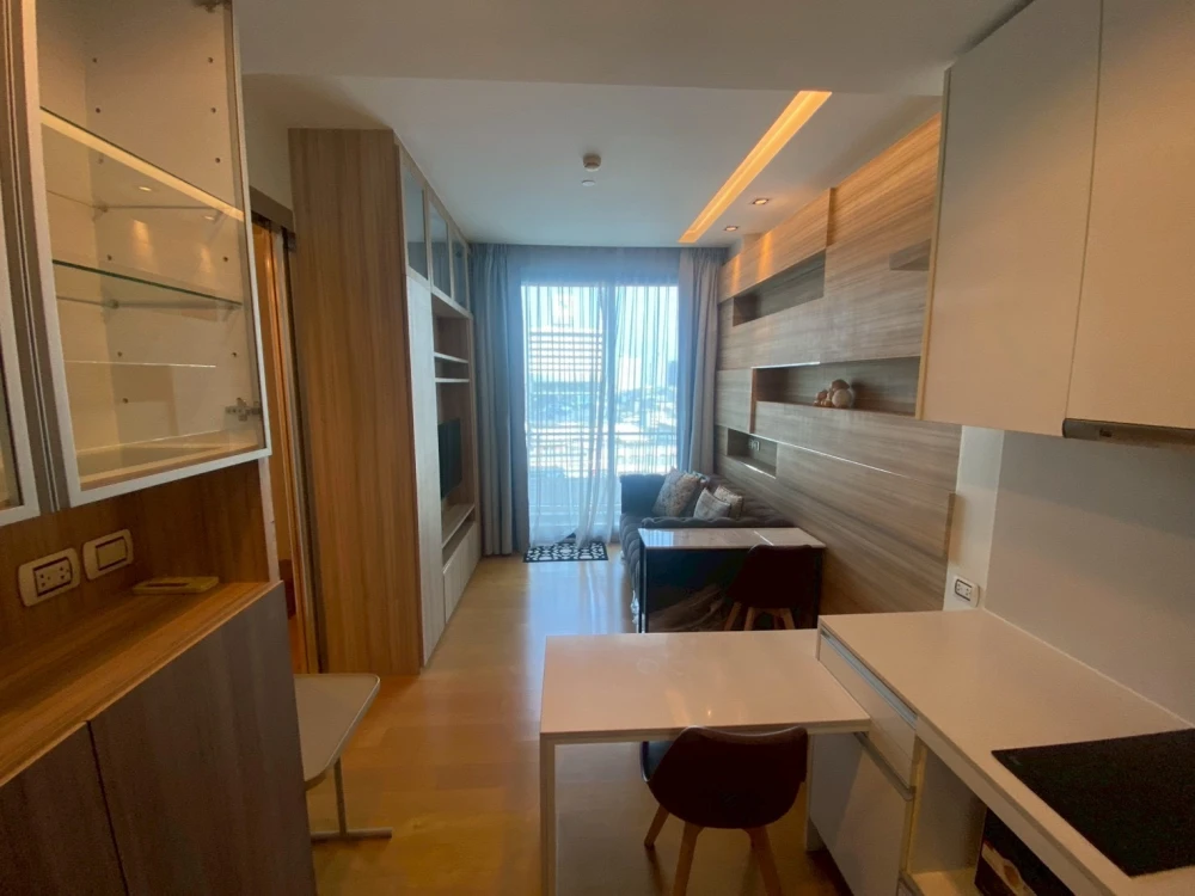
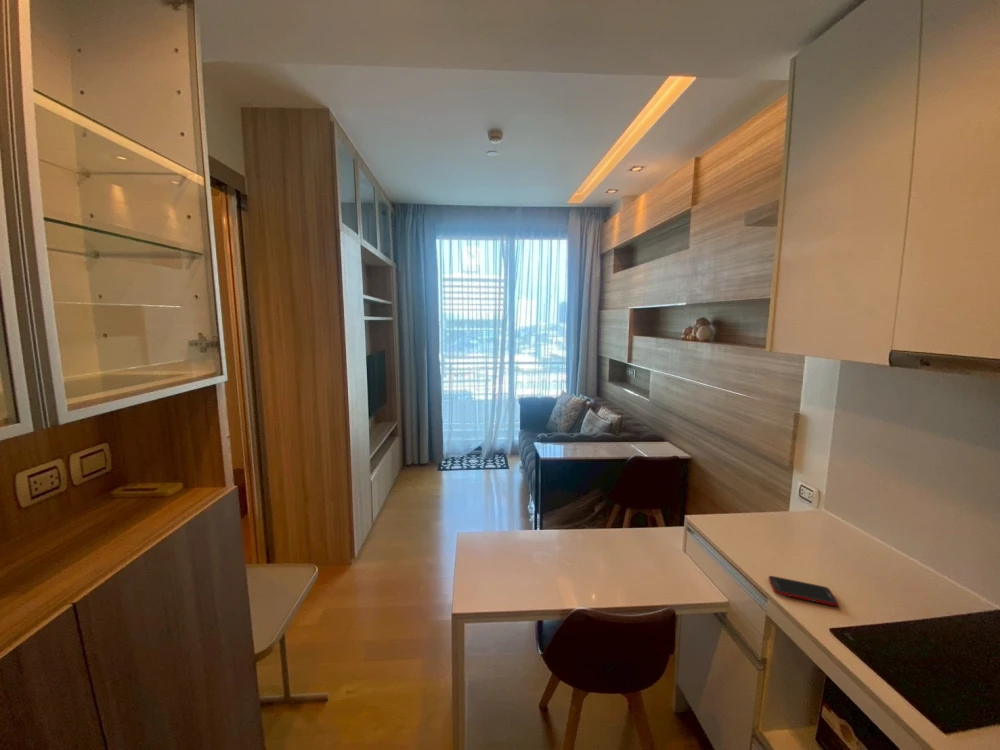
+ cell phone [768,575,839,607]
